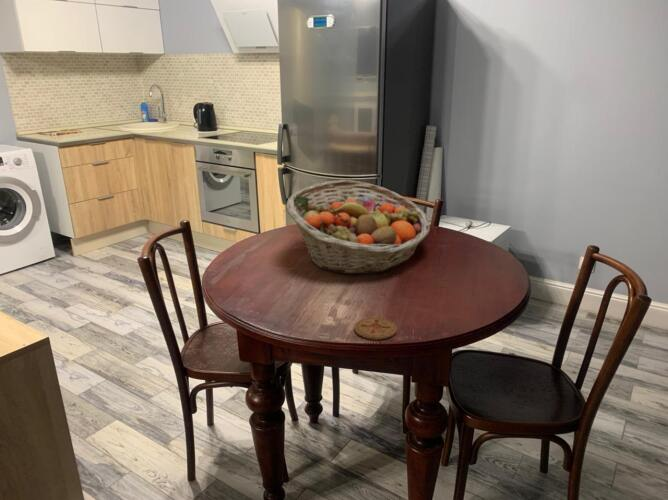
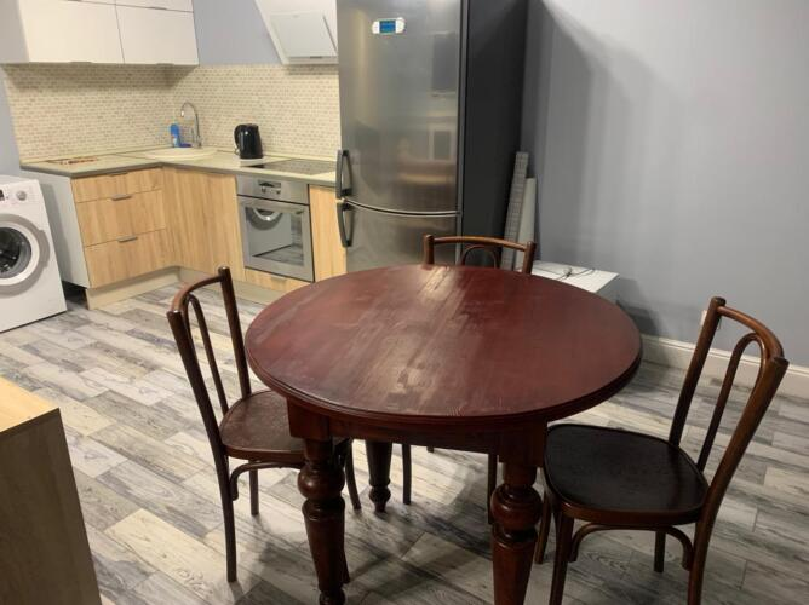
- fruit basket [285,179,431,275]
- coaster [353,316,398,340]
